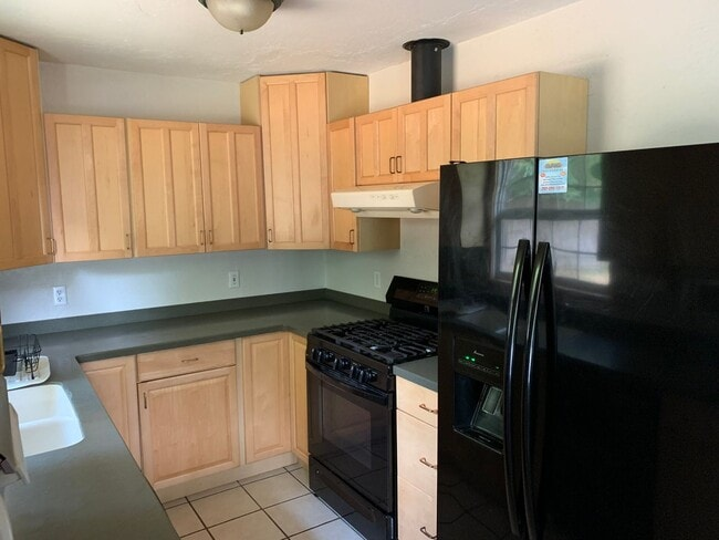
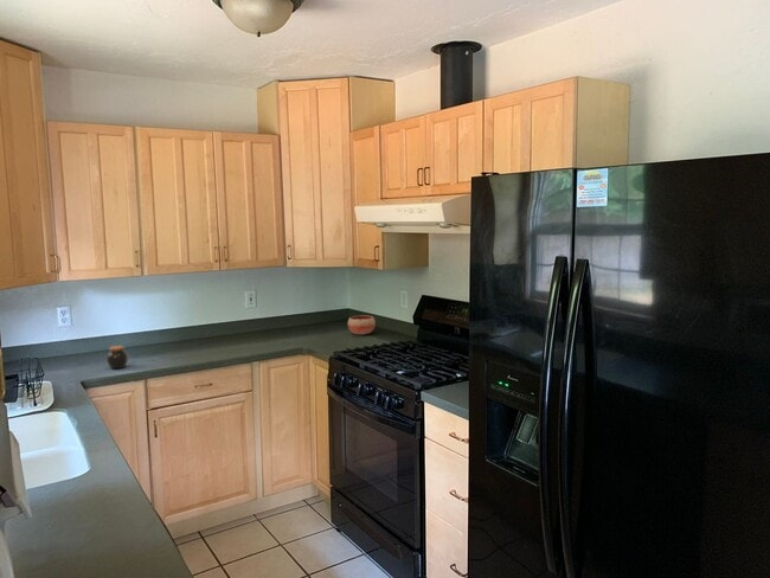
+ bowl [347,314,377,335]
+ jar [105,345,129,370]
